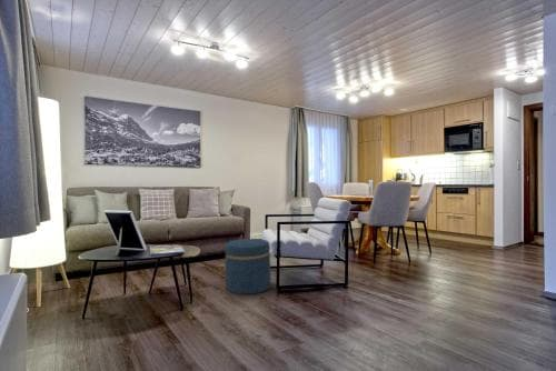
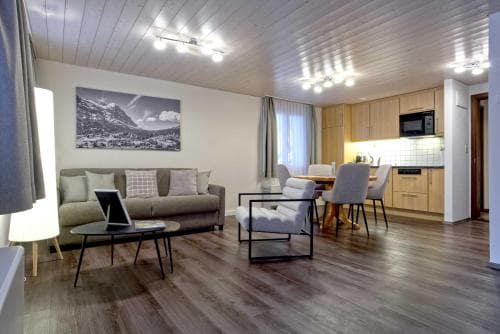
- ottoman [224,238,271,295]
